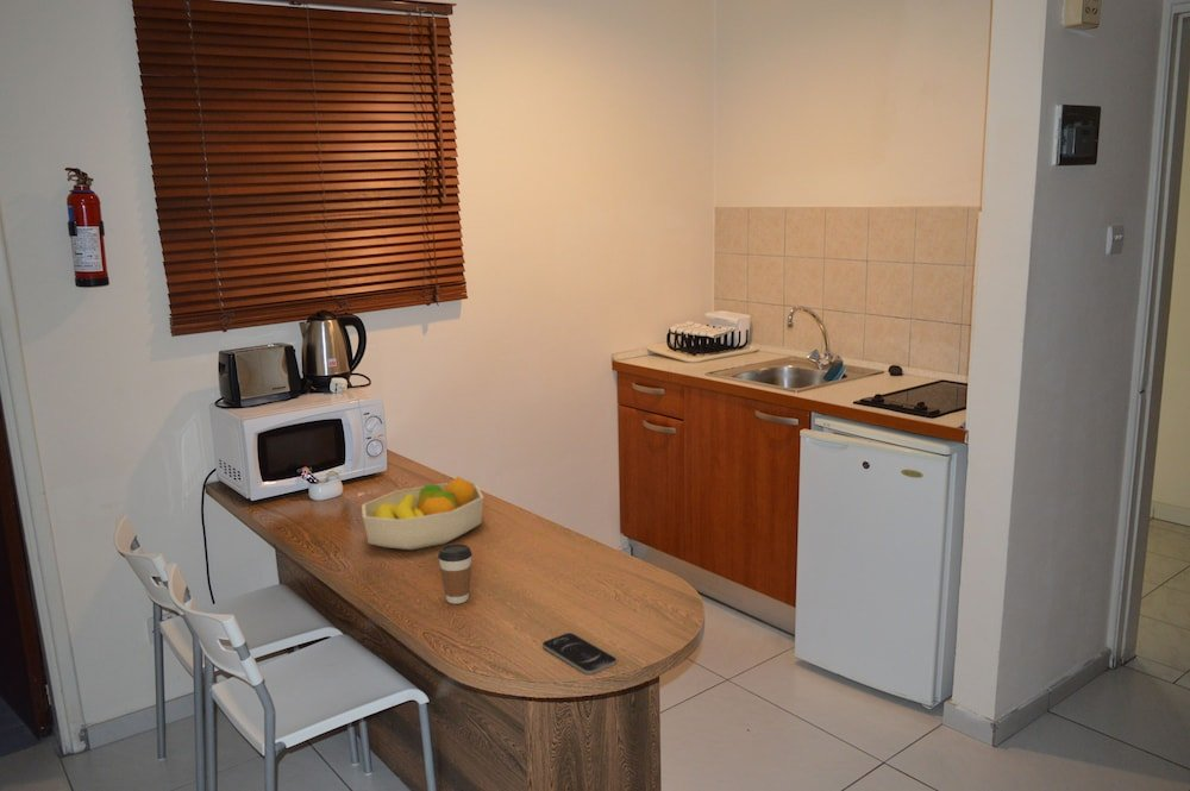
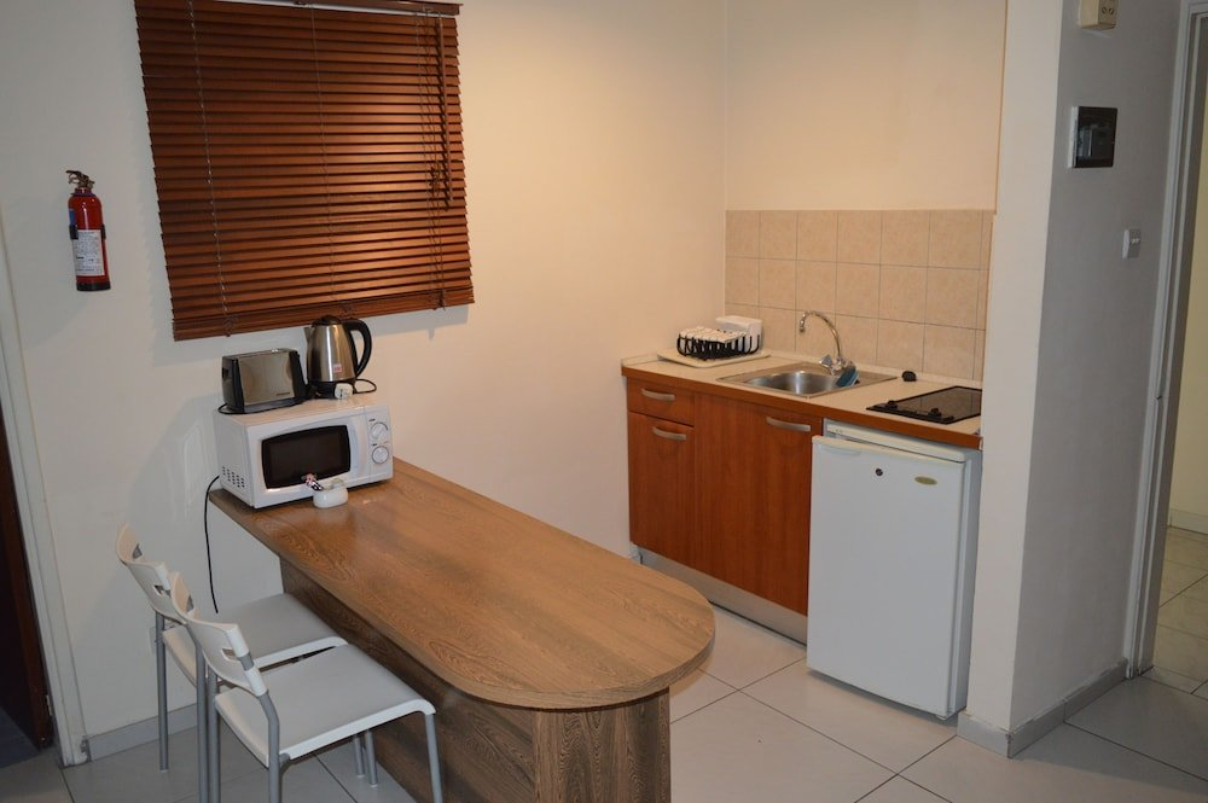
- smartphone [541,632,618,676]
- coffee cup [437,544,474,605]
- fruit bowl [361,476,484,551]
